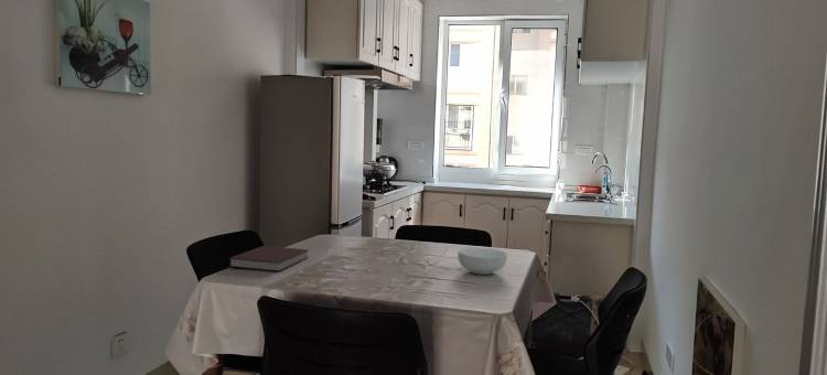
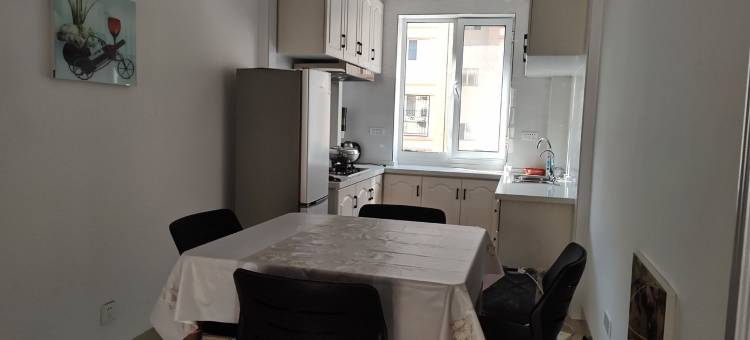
- cereal bowl [457,247,508,276]
- notebook [228,245,310,272]
